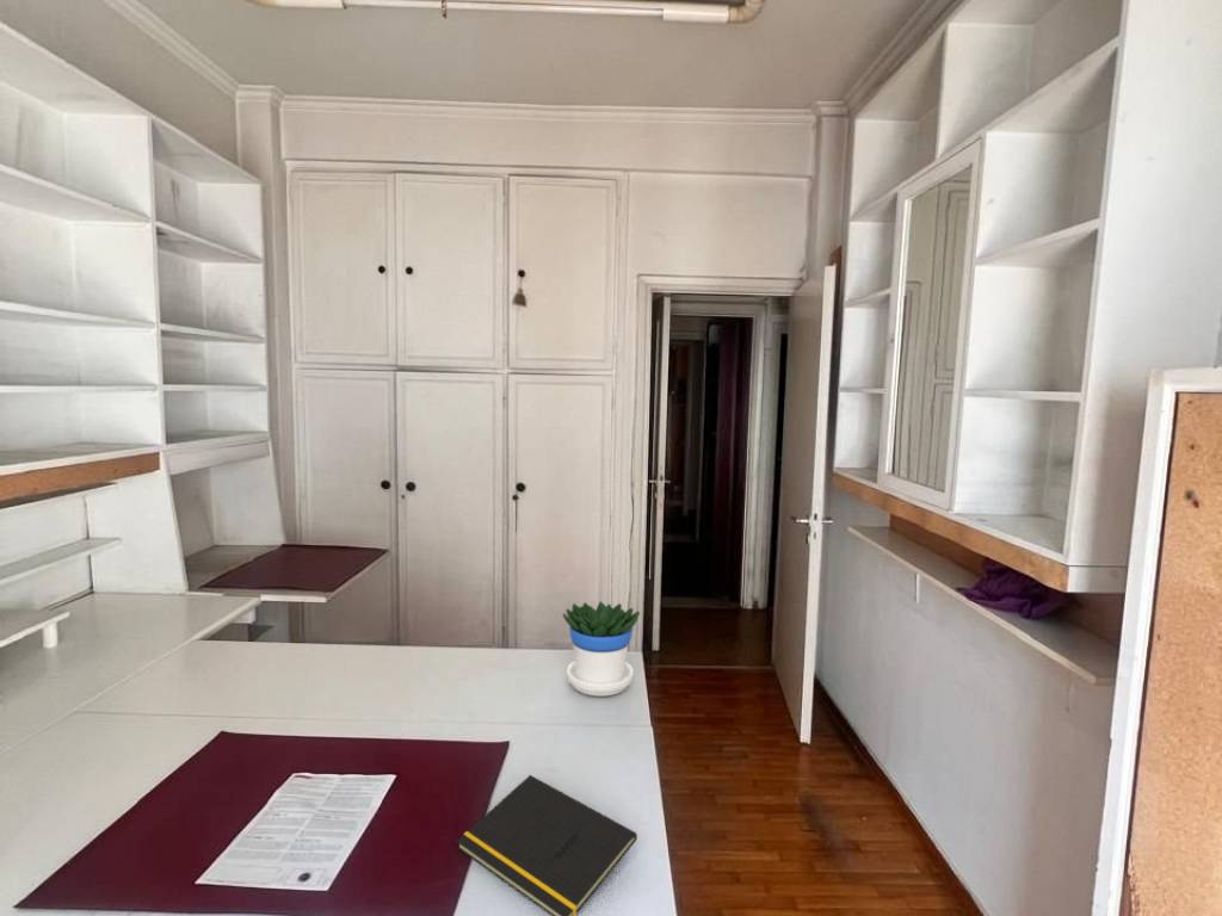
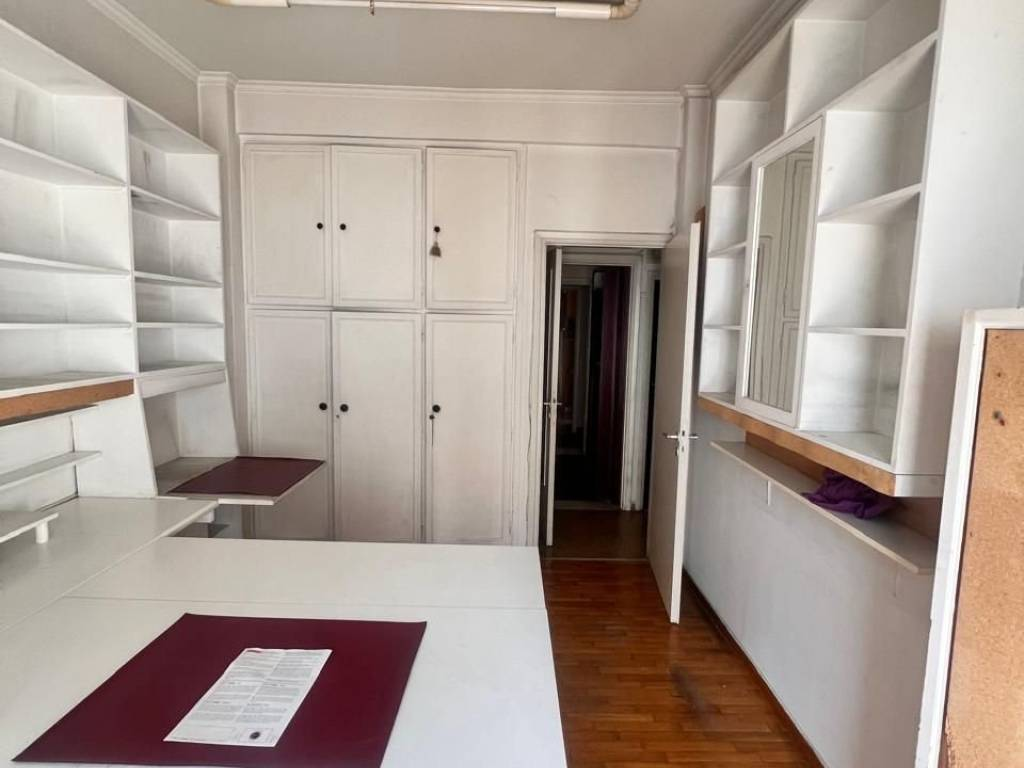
- notepad [456,774,638,916]
- flowerpot [562,600,641,698]
